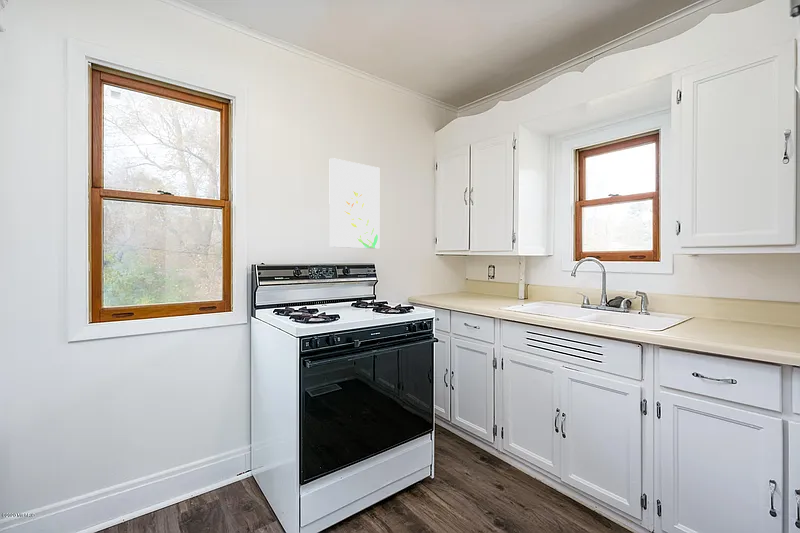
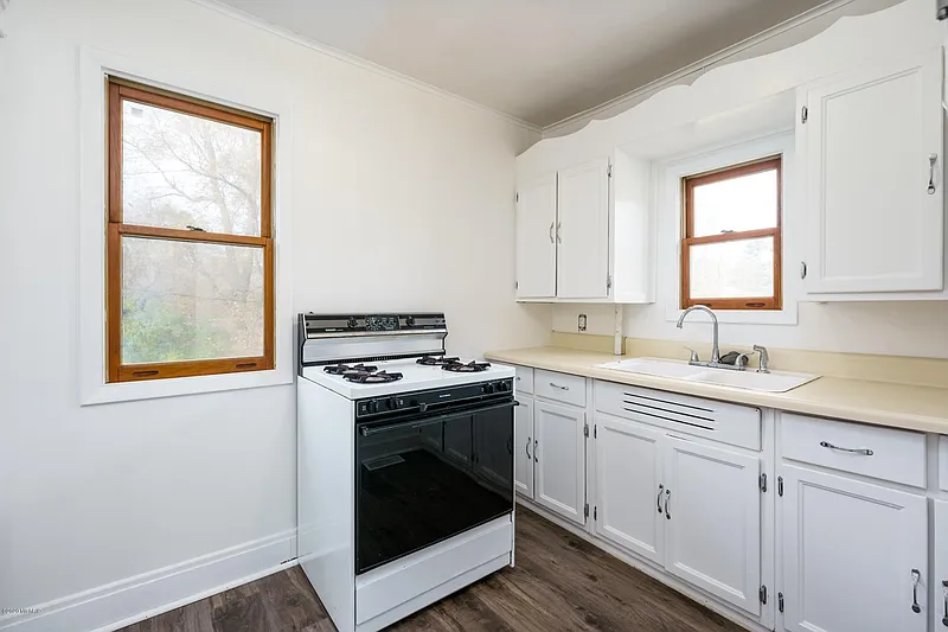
- wall art [328,157,380,249]
